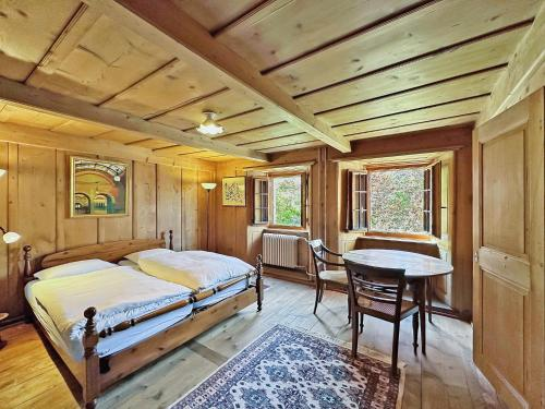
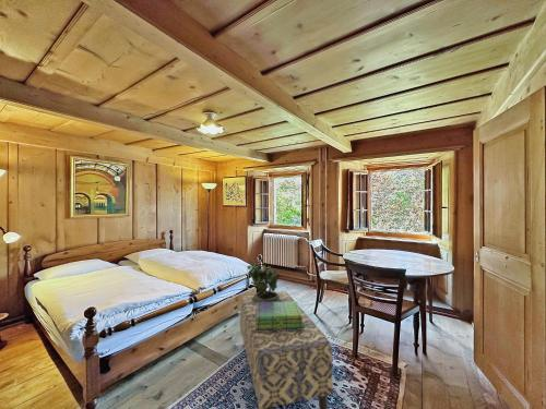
+ stack of books [254,301,305,330]
+ bench [239,290,334,409]
+ potted plant [247,261,282,303]
